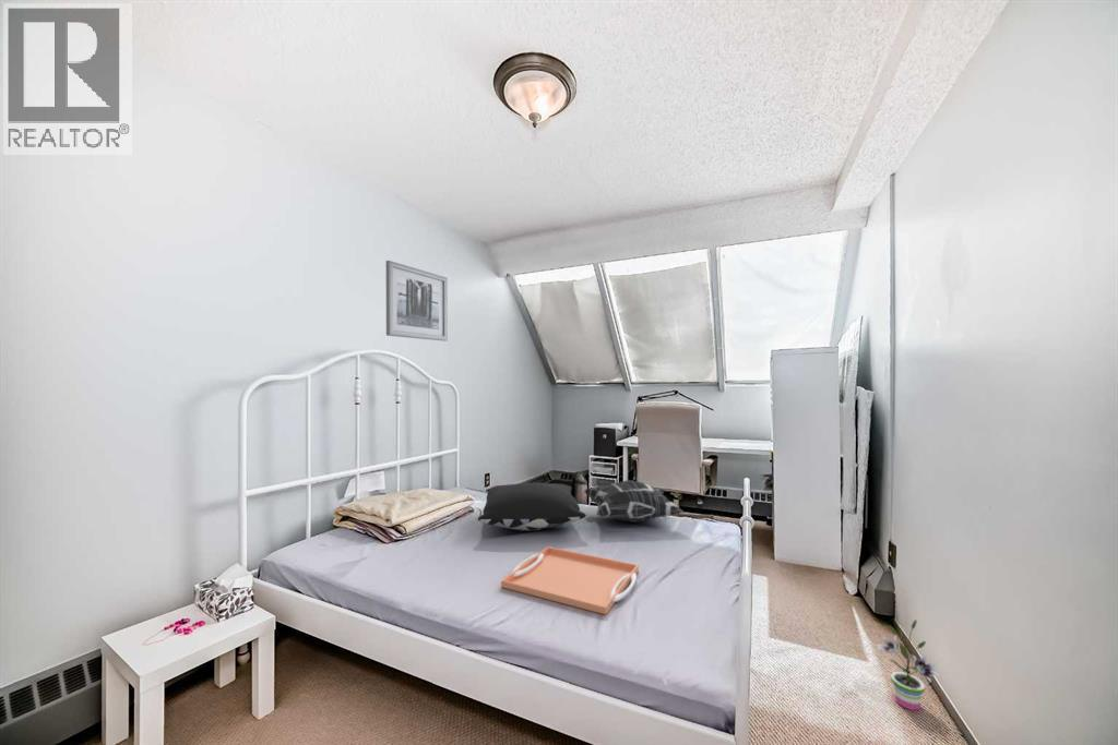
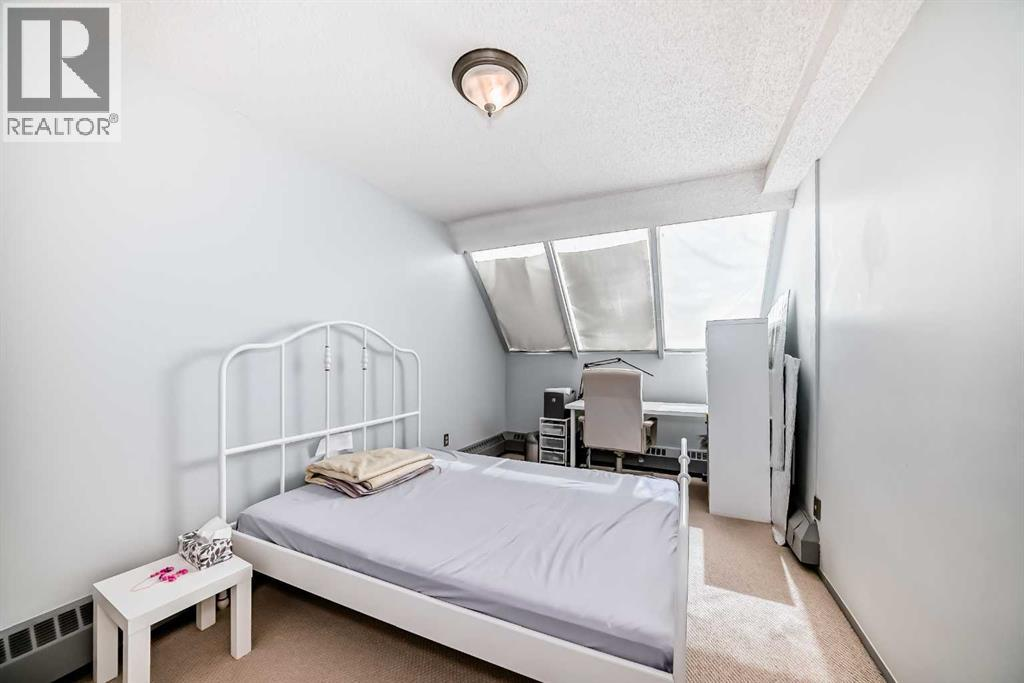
- pillow [477,482,587,532]
- serving tray [500,545,640,616]
- decorative pillow [583,479,685,524]
- potted plant [875,618,941,711]
- wall art [385,260,449,343]
